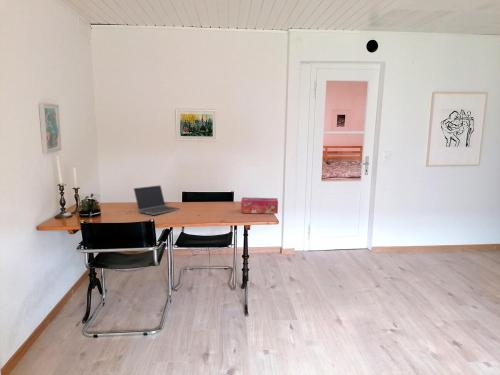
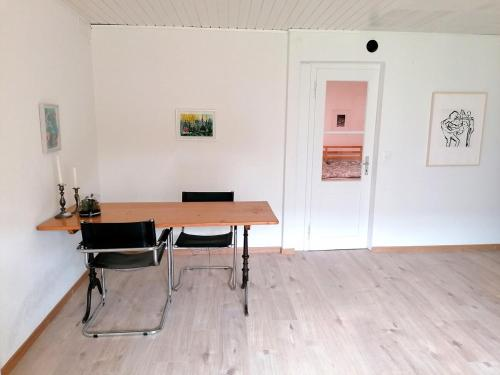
- laptop computer [133,184,181,216]
- tissue box [240,196,279,215]
